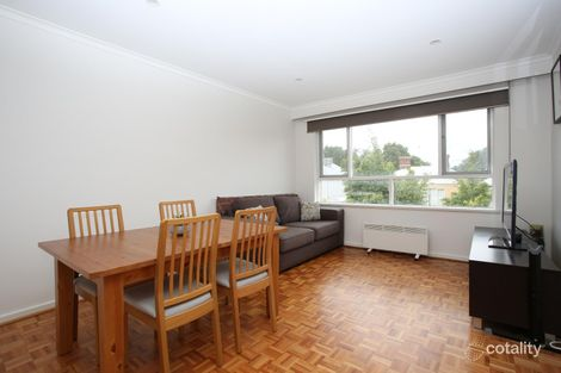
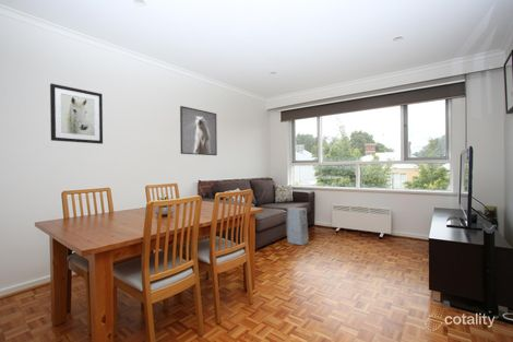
+ wall art [49,83,104,145]
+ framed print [179,105,218,156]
+ air purifier [285,207,310,246]
